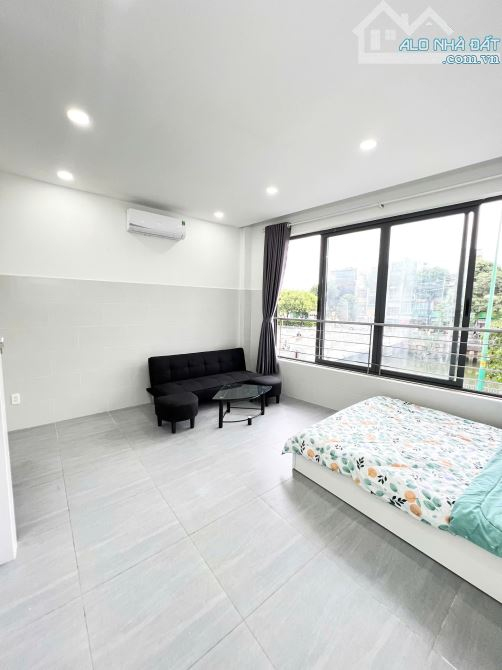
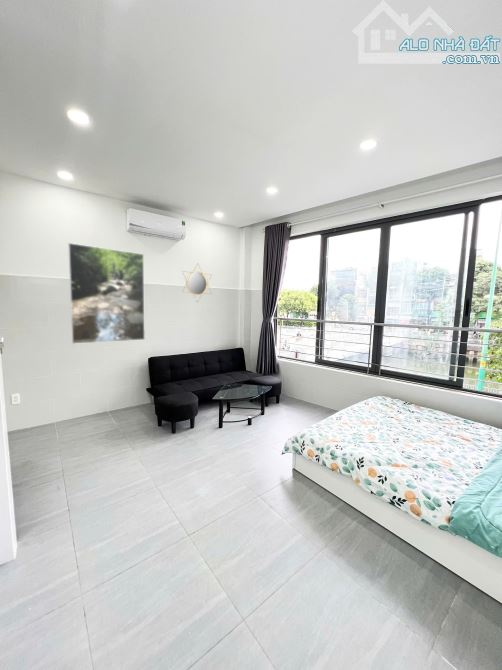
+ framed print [67,242,146,345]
+ home mirror [181,262,213,304]
